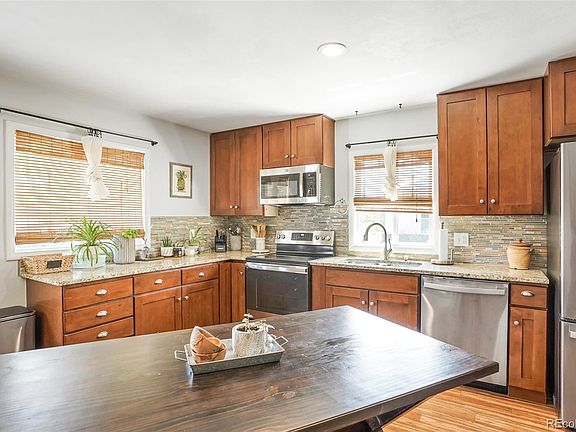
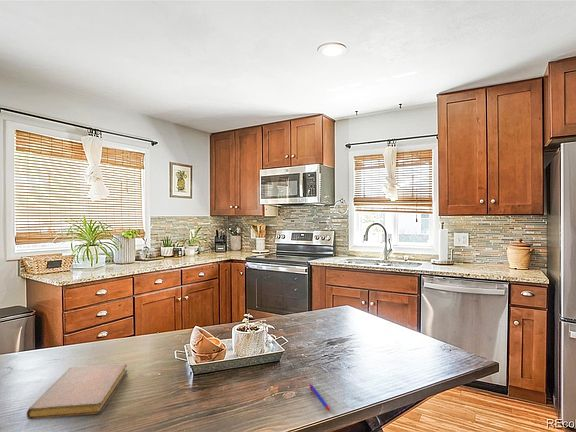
+ notebook [26,363,128,420]
+ pen [308,383,331,412]
